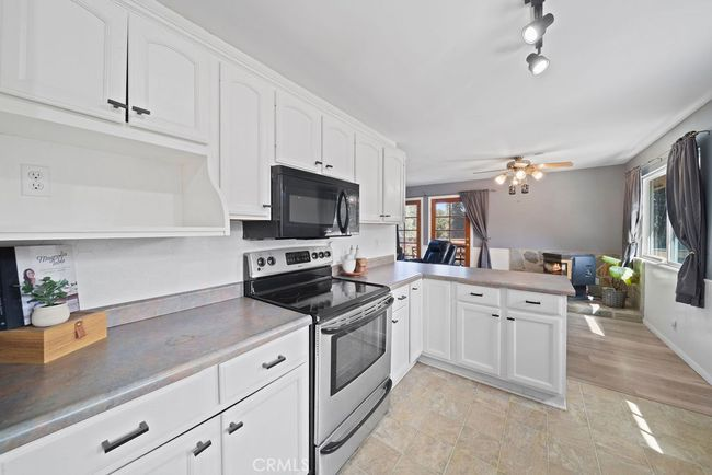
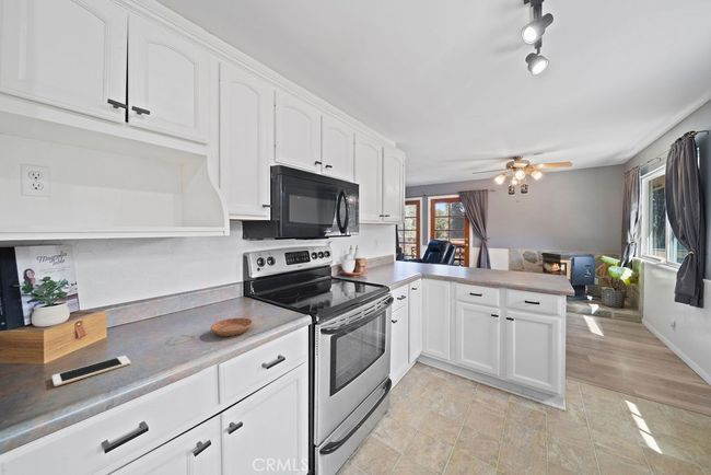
+ saucer [210,316,254,337]
+ cell phone [50,355,132,387]
